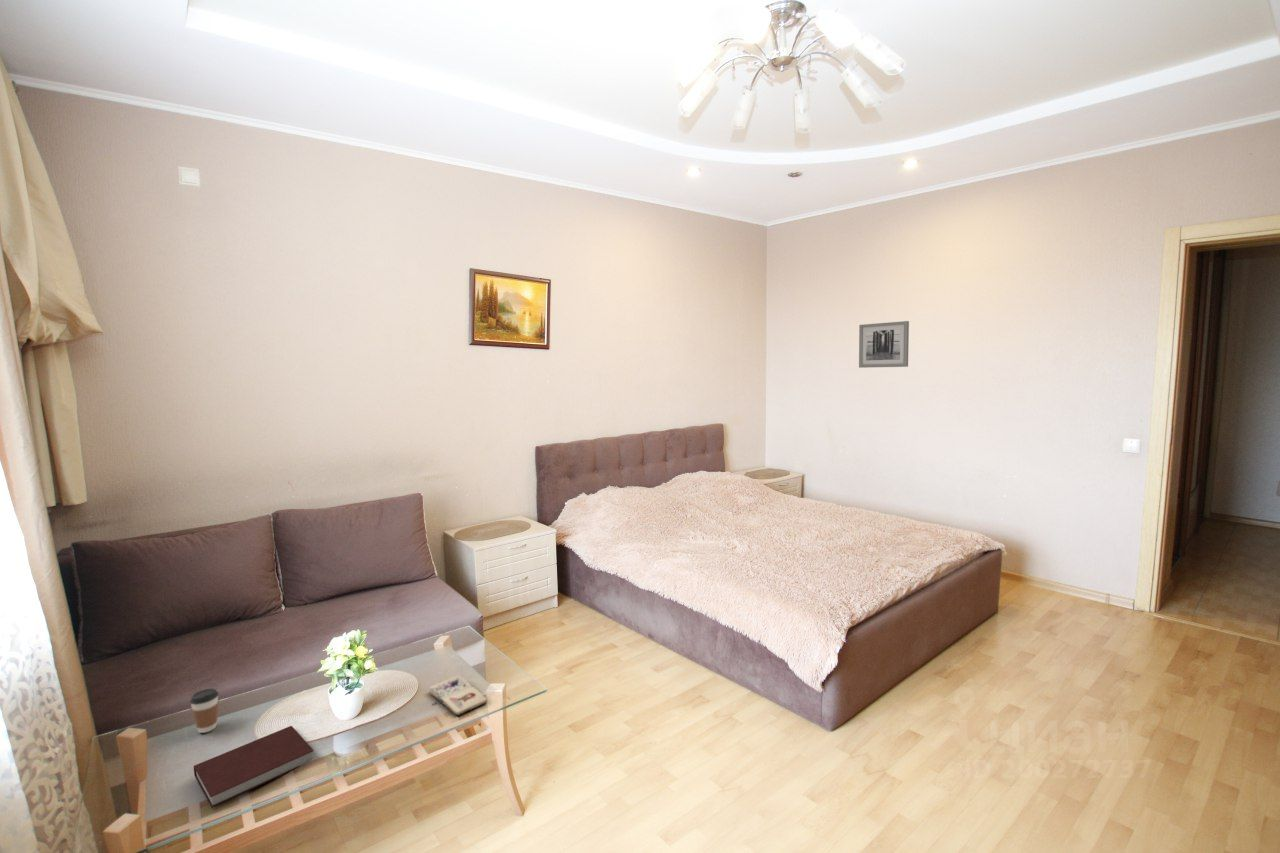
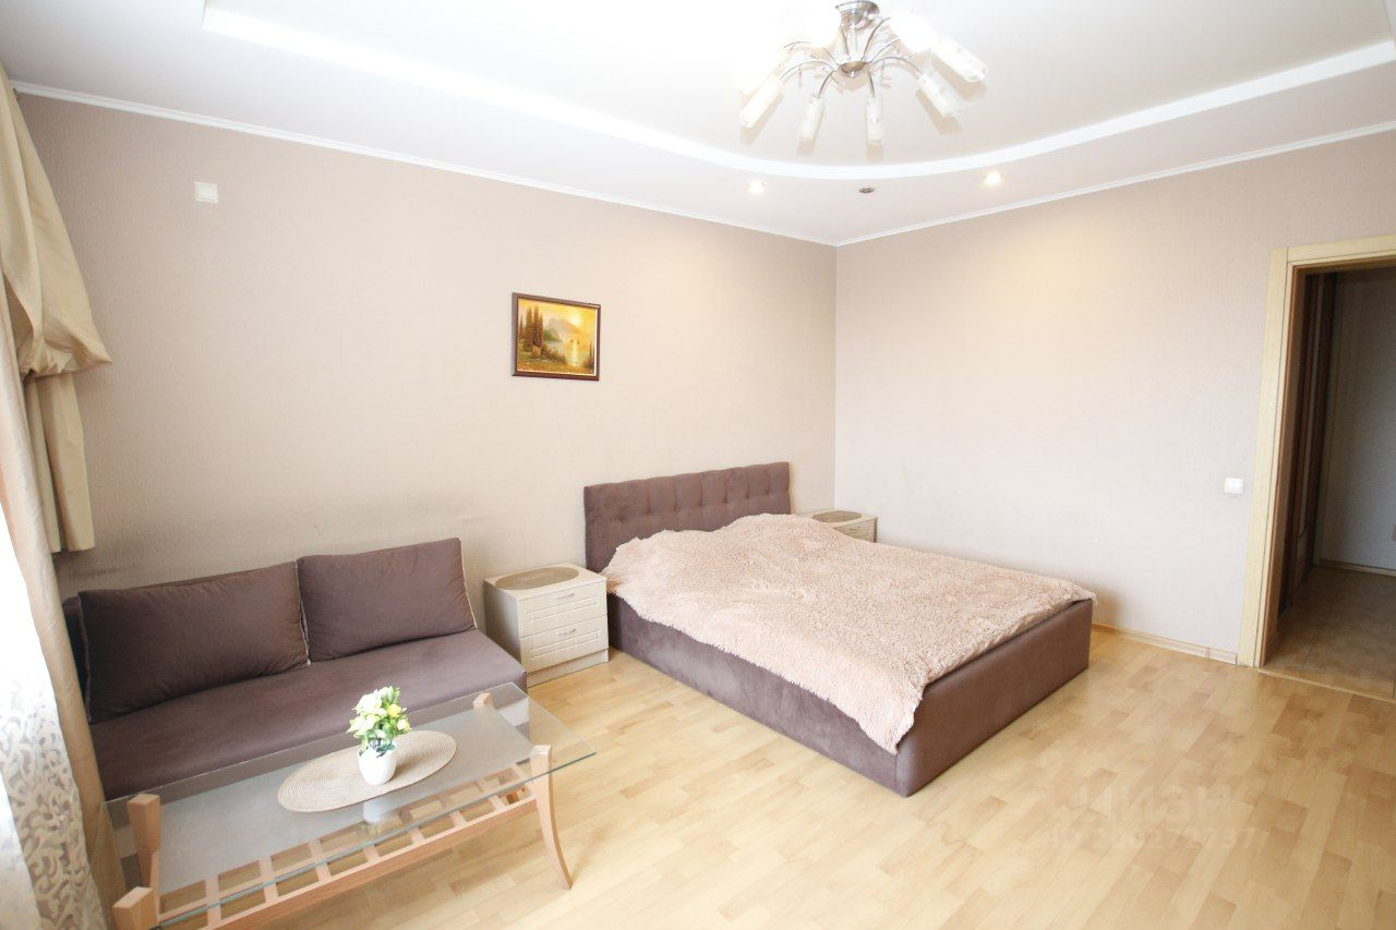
- wall art [858,320,910,369]
- notebook [193,725,315,808]
- coffee cup [189,688,220,734]
- paperback book [429,674,488,716]
